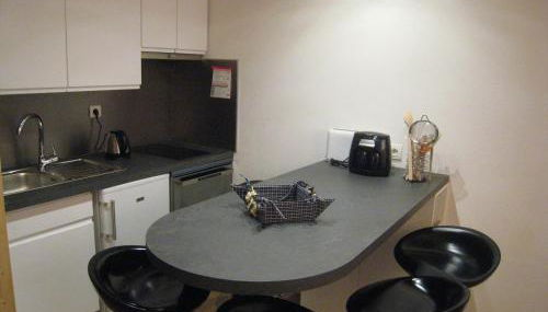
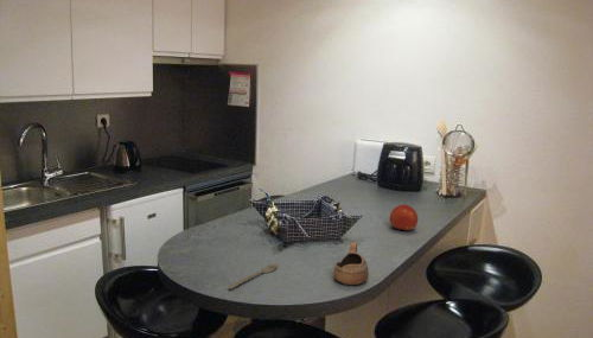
+ spoon [228,262,279,291]
+ fruit [389,204,419,232]
+ cup [333,241,370,286]
